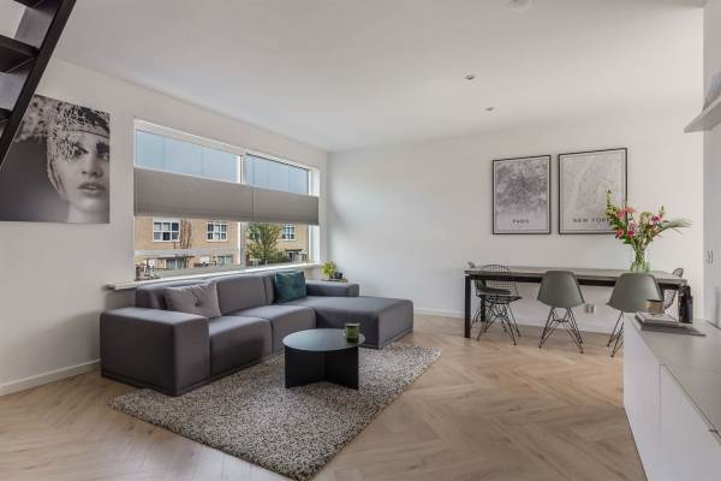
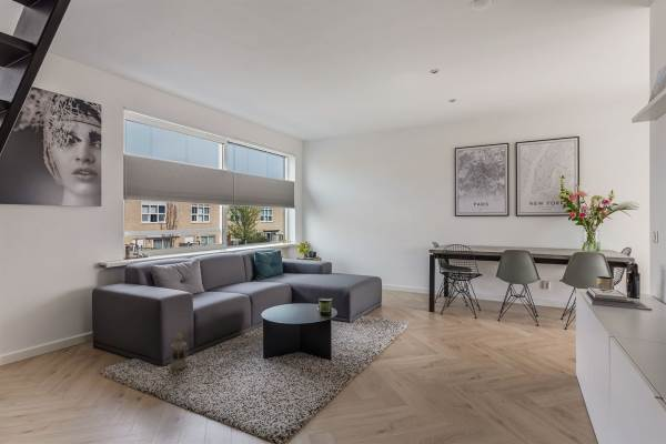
+ lantern [169,327,190,371]
